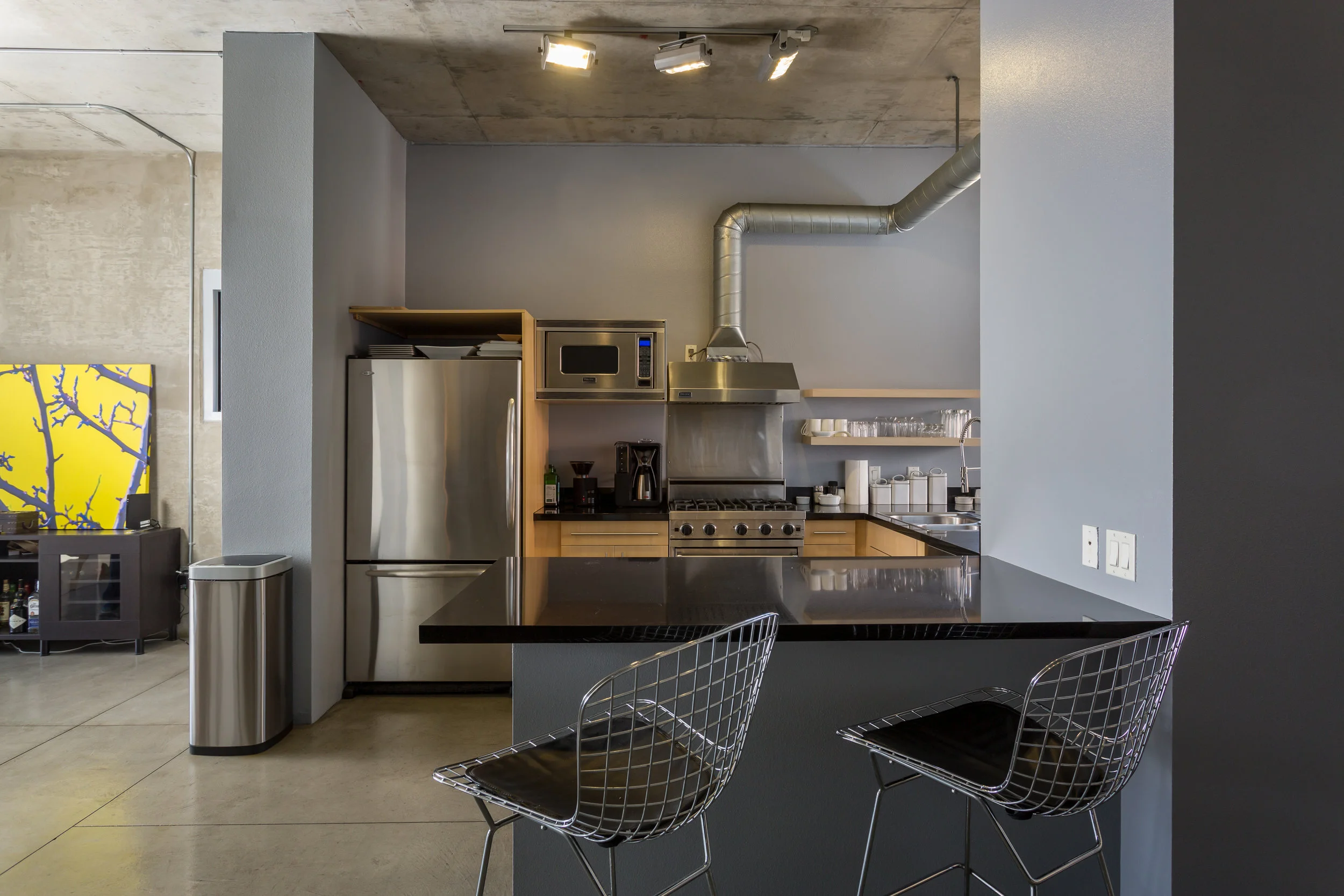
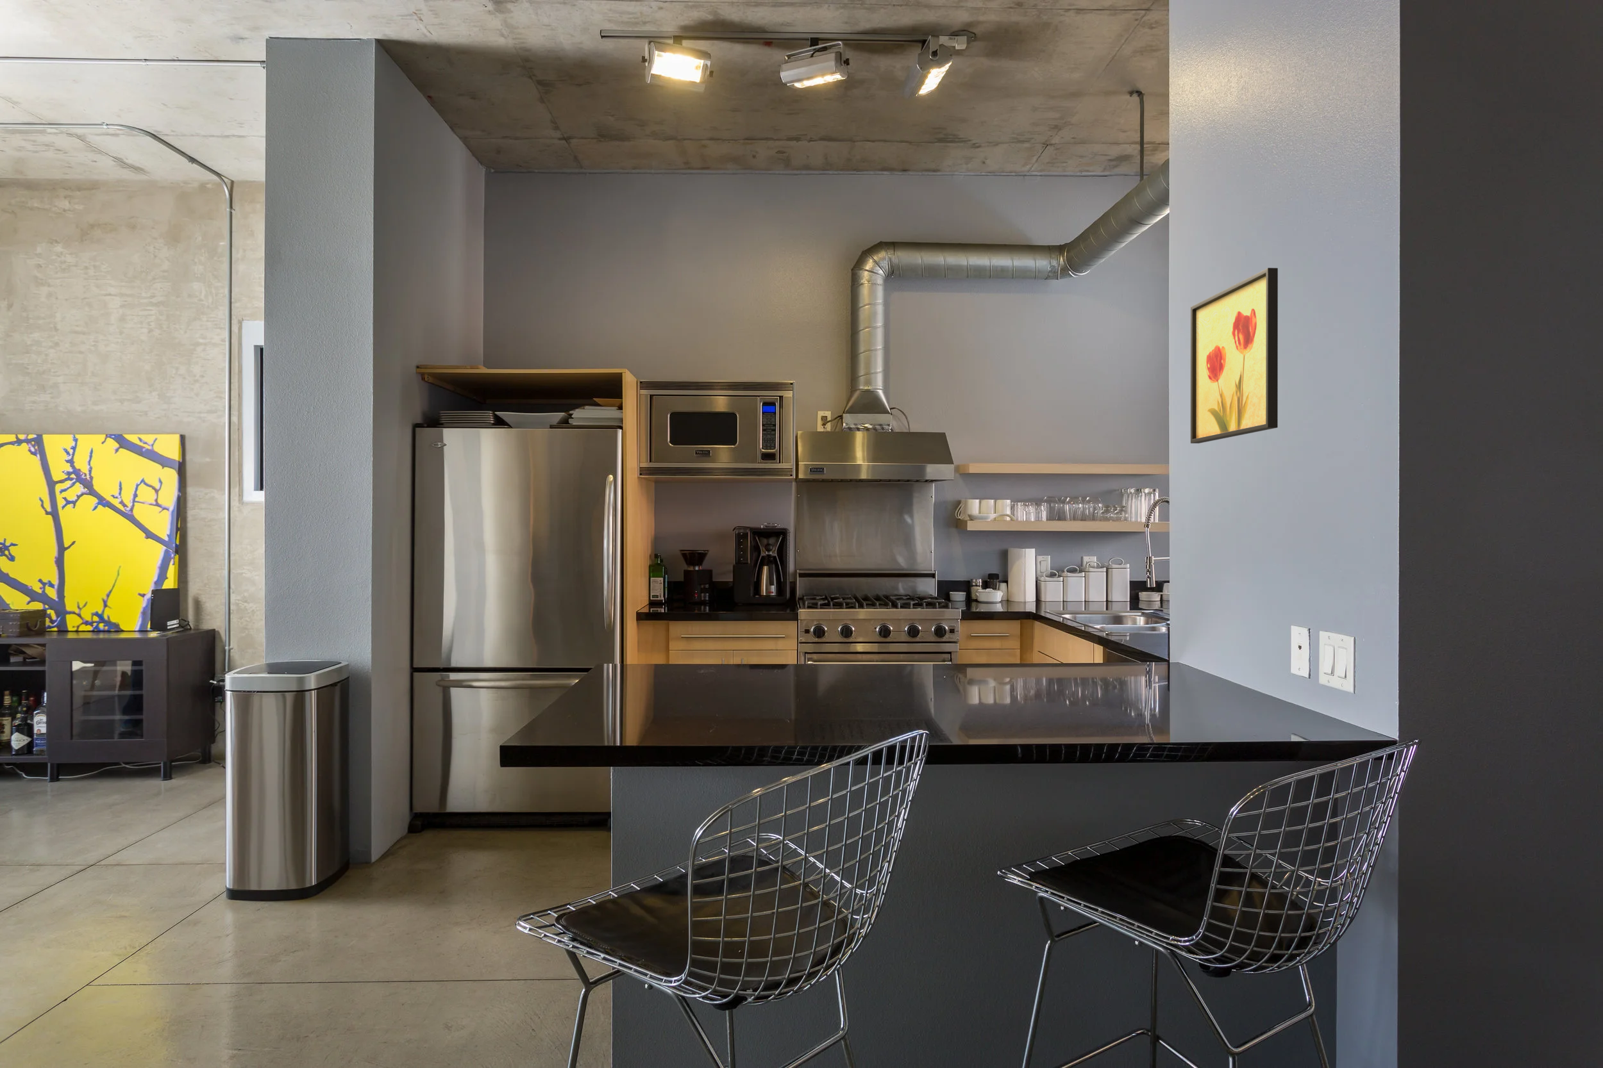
+ wall art [1190,267,1279,443]
